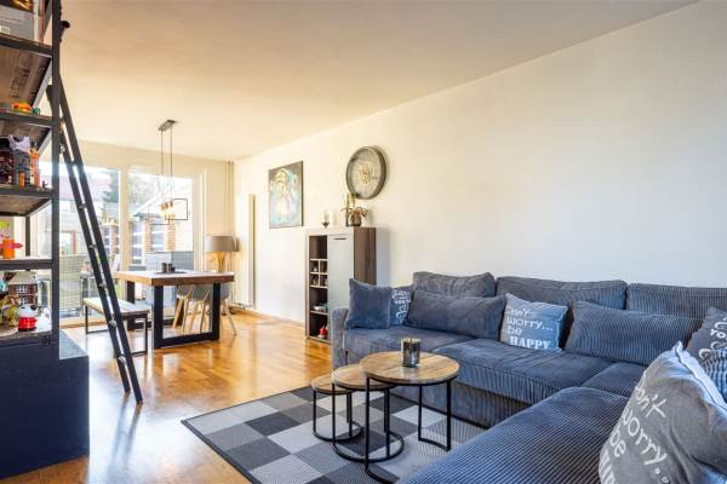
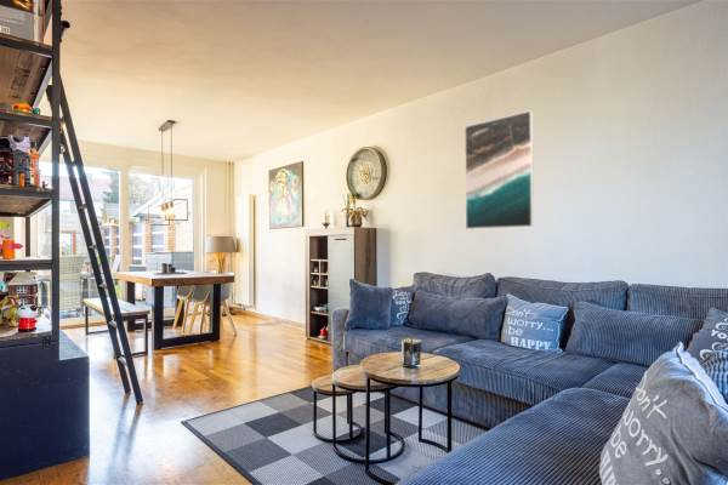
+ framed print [463,109,535,230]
